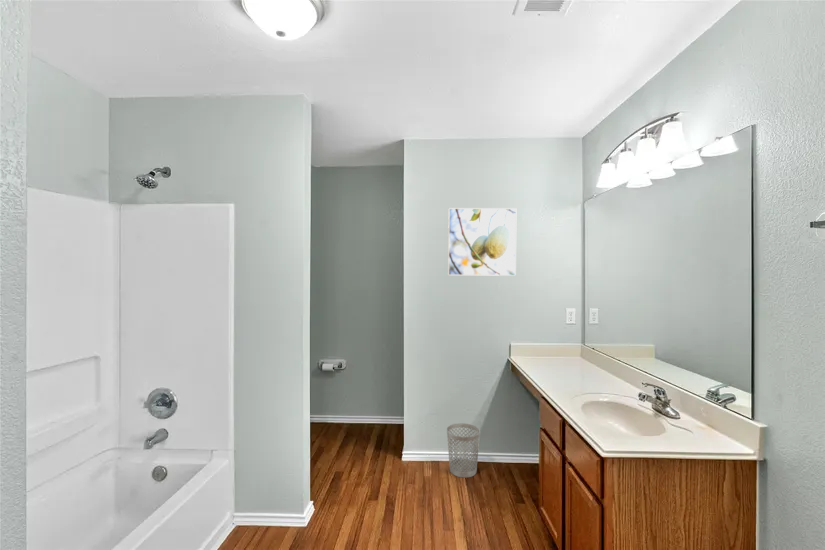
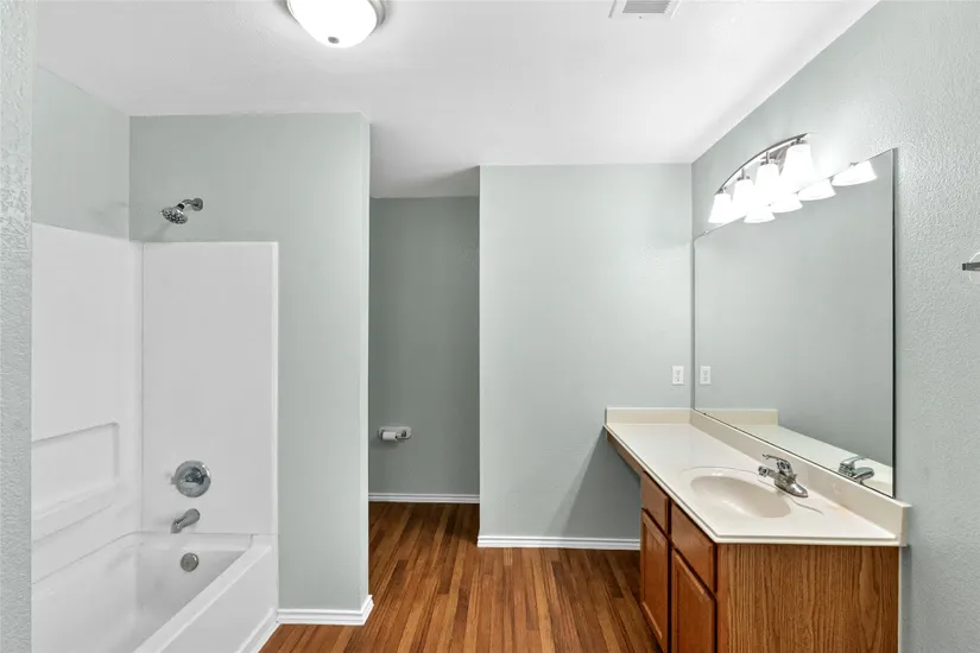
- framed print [447,207,517,277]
- wastebasket [446,422,481,479]
